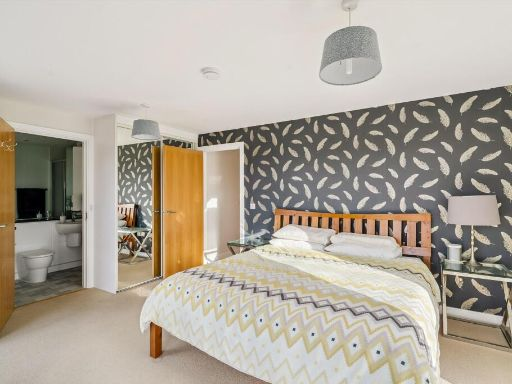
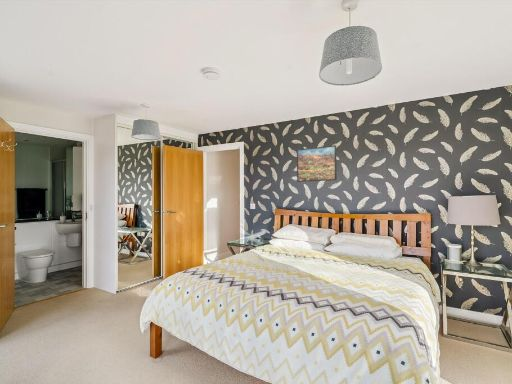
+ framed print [296,144,338,183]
